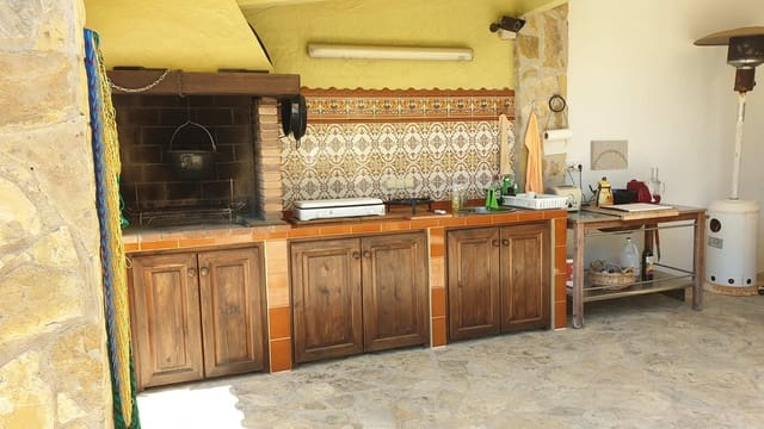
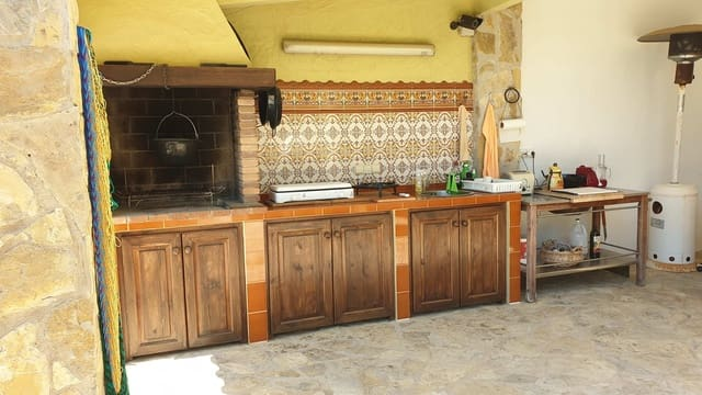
- wall art [590,139,629,172]
